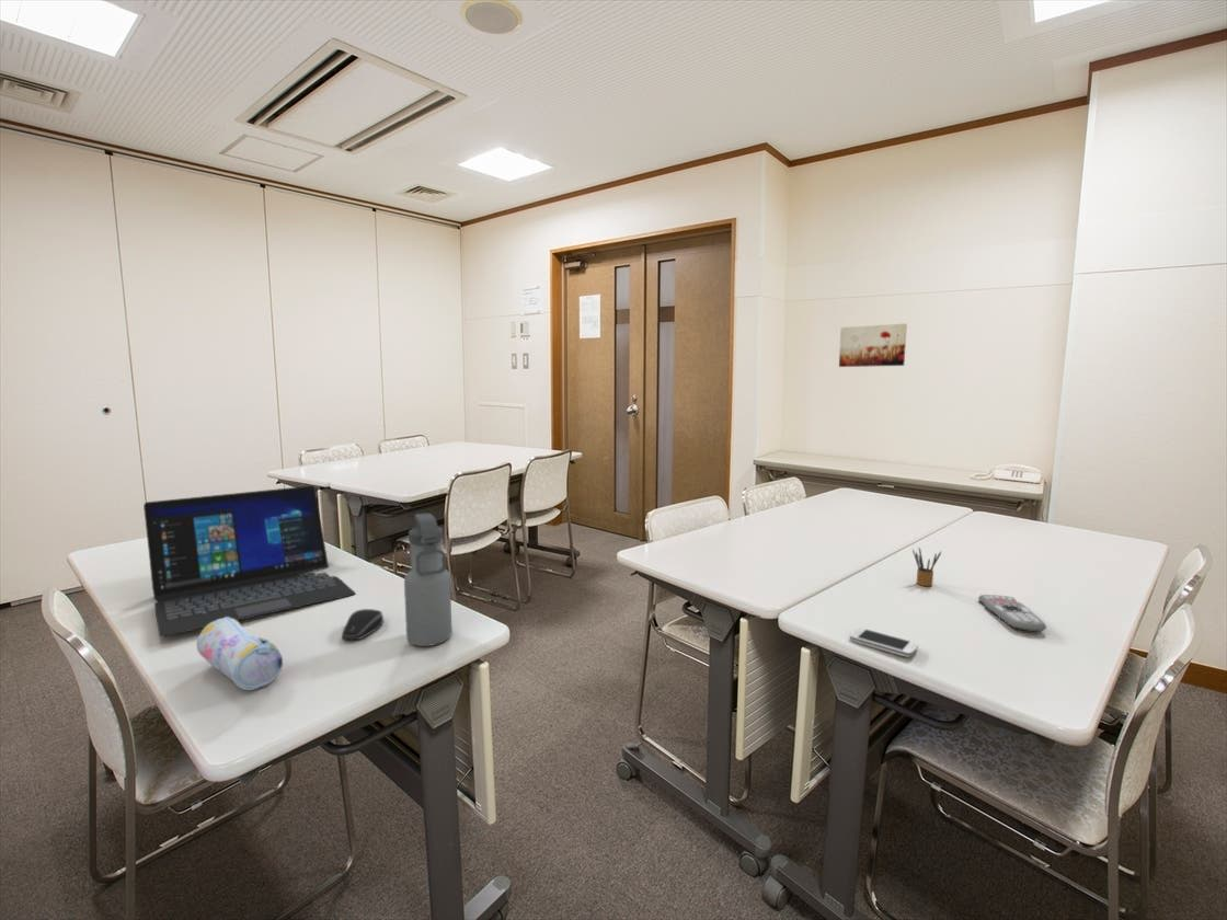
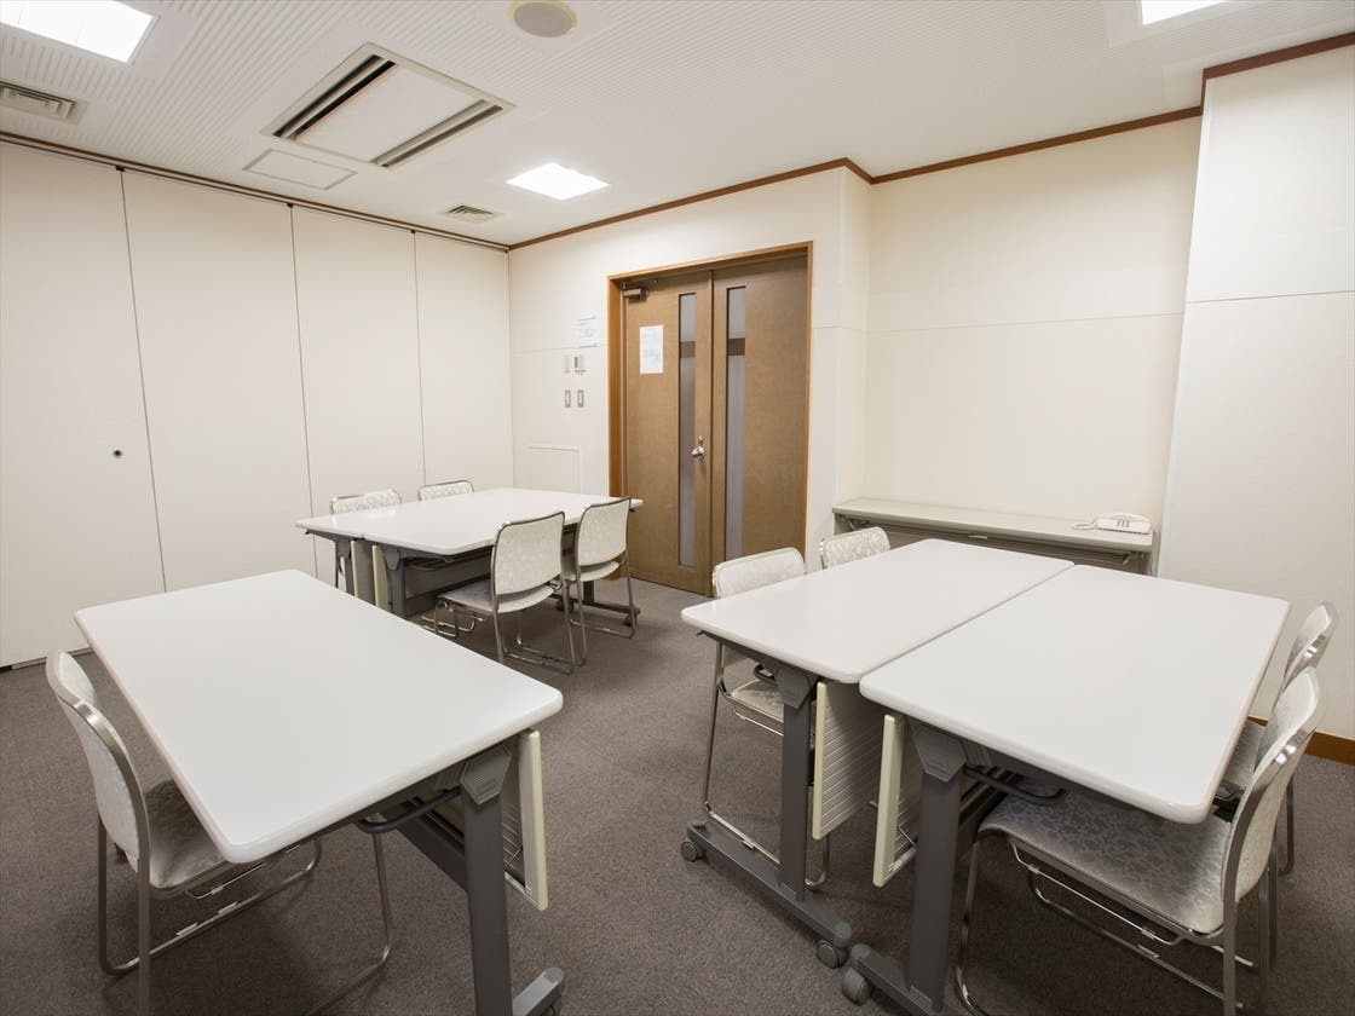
- computer mouse [341,608,385,641]
- water bottle [403,513,454,647]
- smartphone [849,626,919,657]
- remote control [977,594,1047,633]
- pencil box [911,547,942,587]
- laptop [142,485,357,637]
- wall art [838,323,908,368]
- pencil case [196,617,284,691]
